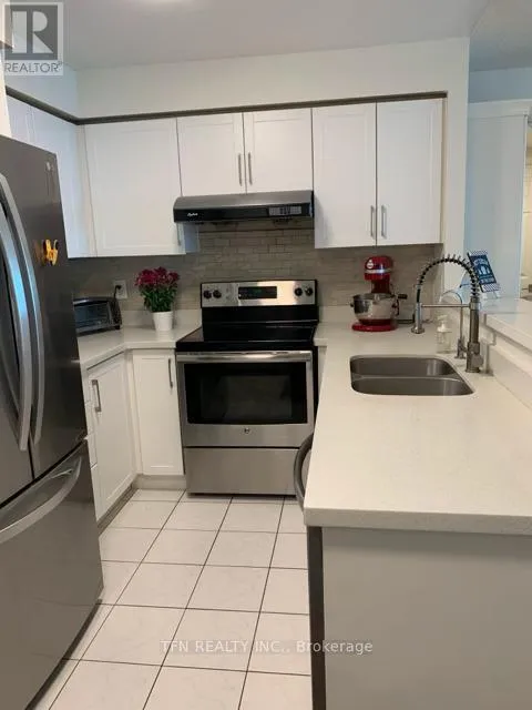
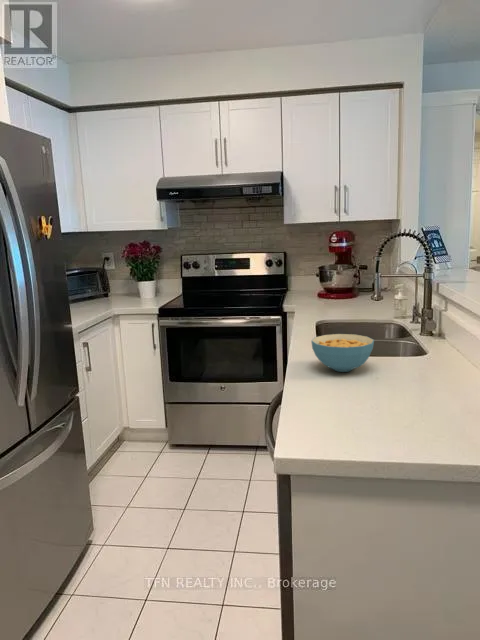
+ cereal bowl [310,333,375,373]
